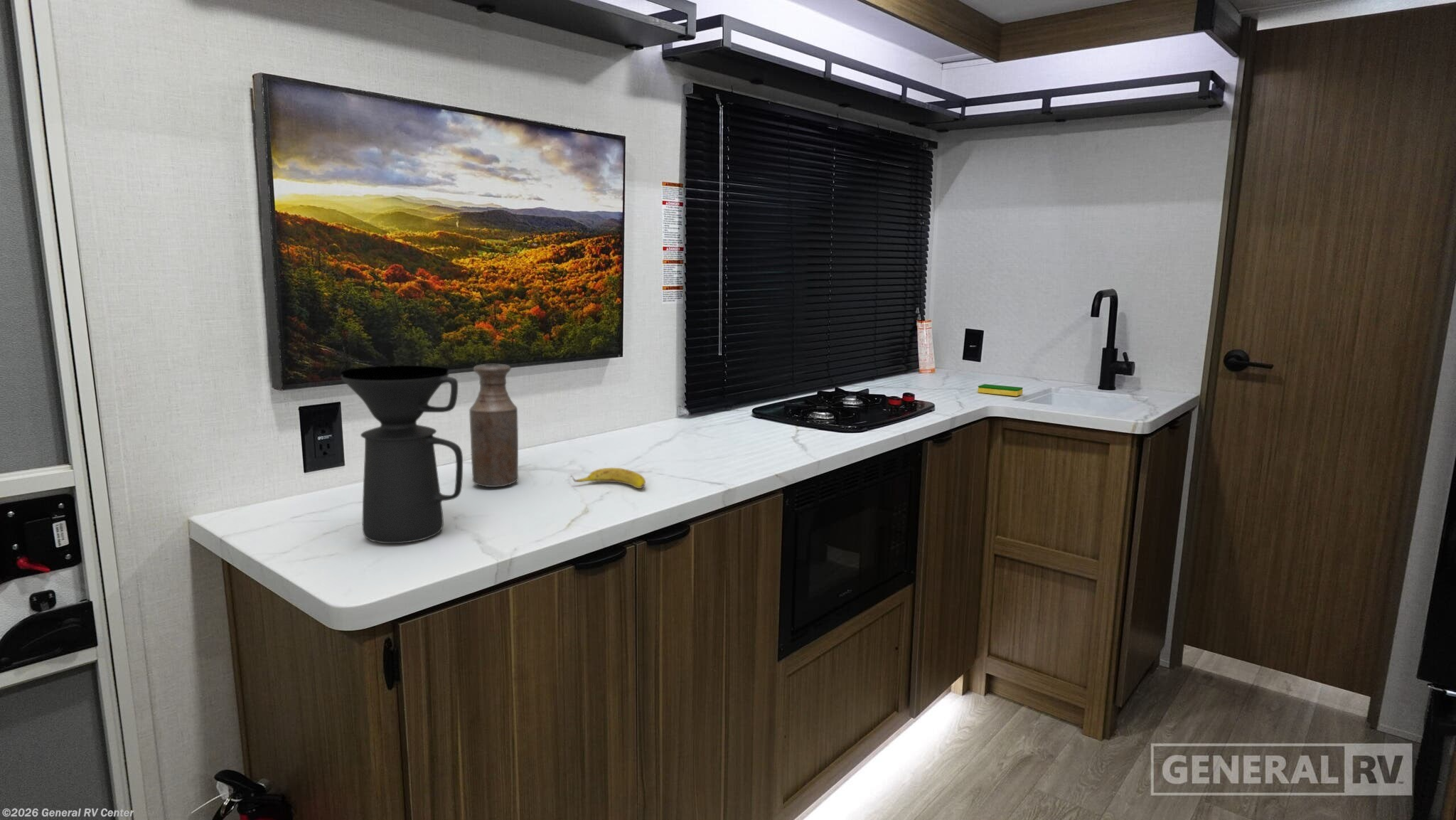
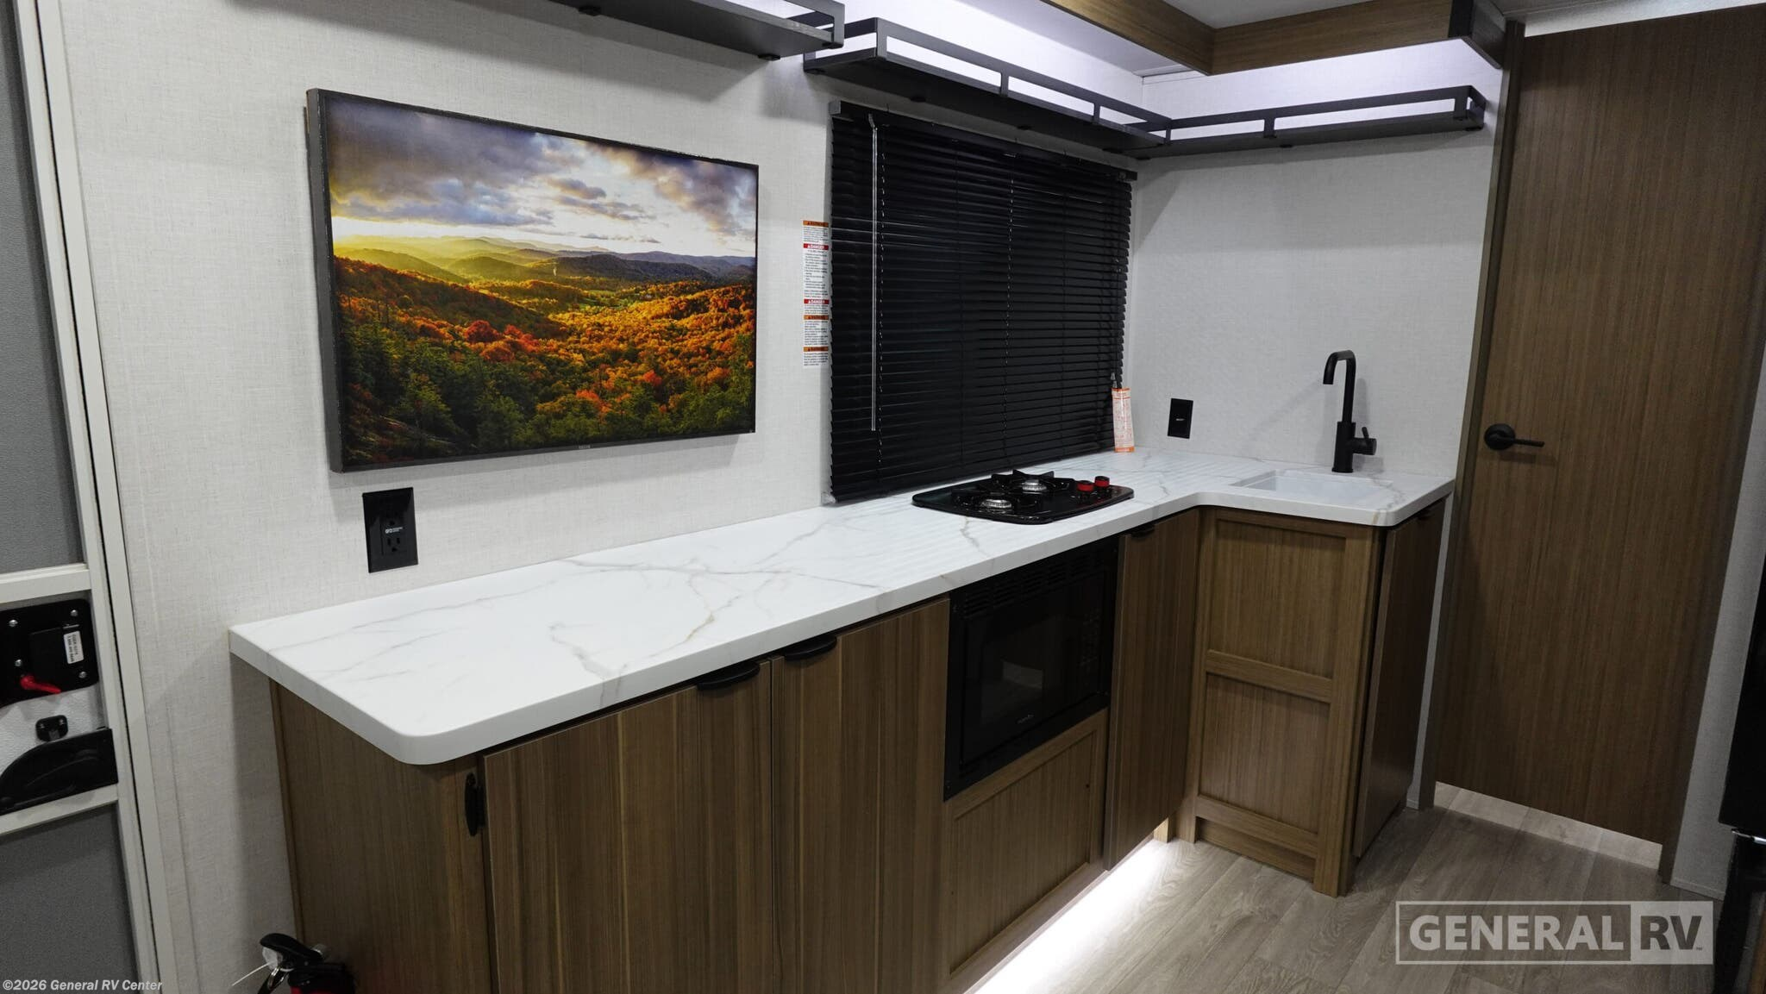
- bottle [469,363,519,488]
- banana [570,467,646,489]
- dish sponge [977,383,1024,397]
- coffee maker [340,365,464,544]
